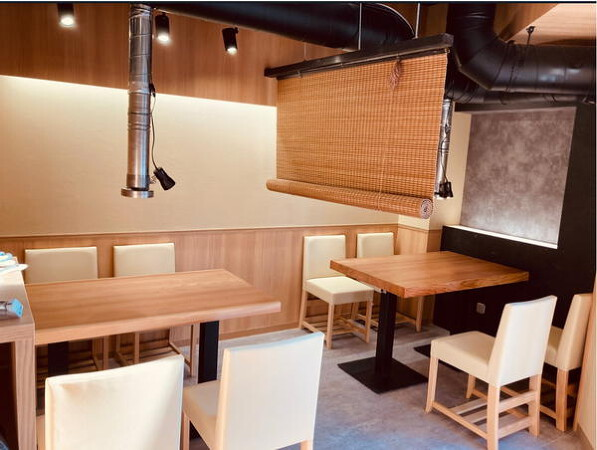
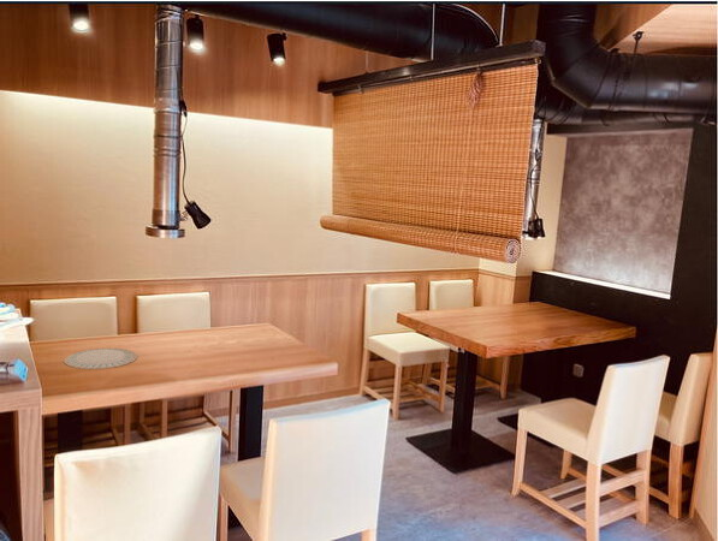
+ chinaware [63,347,138,370]
